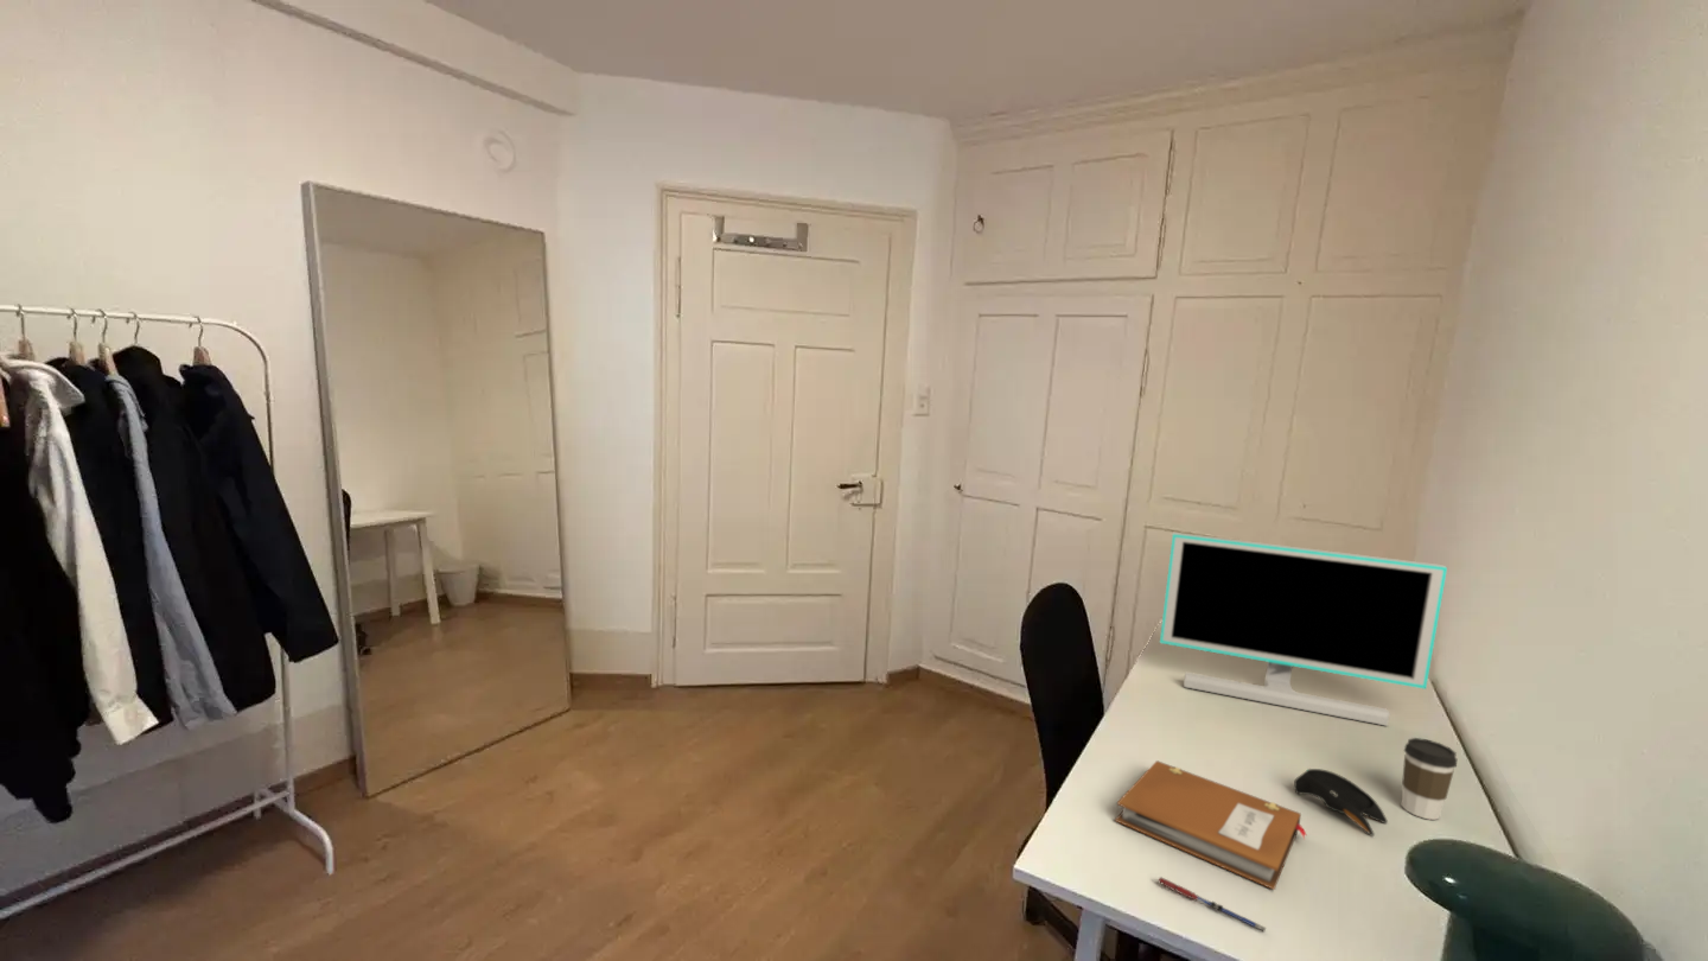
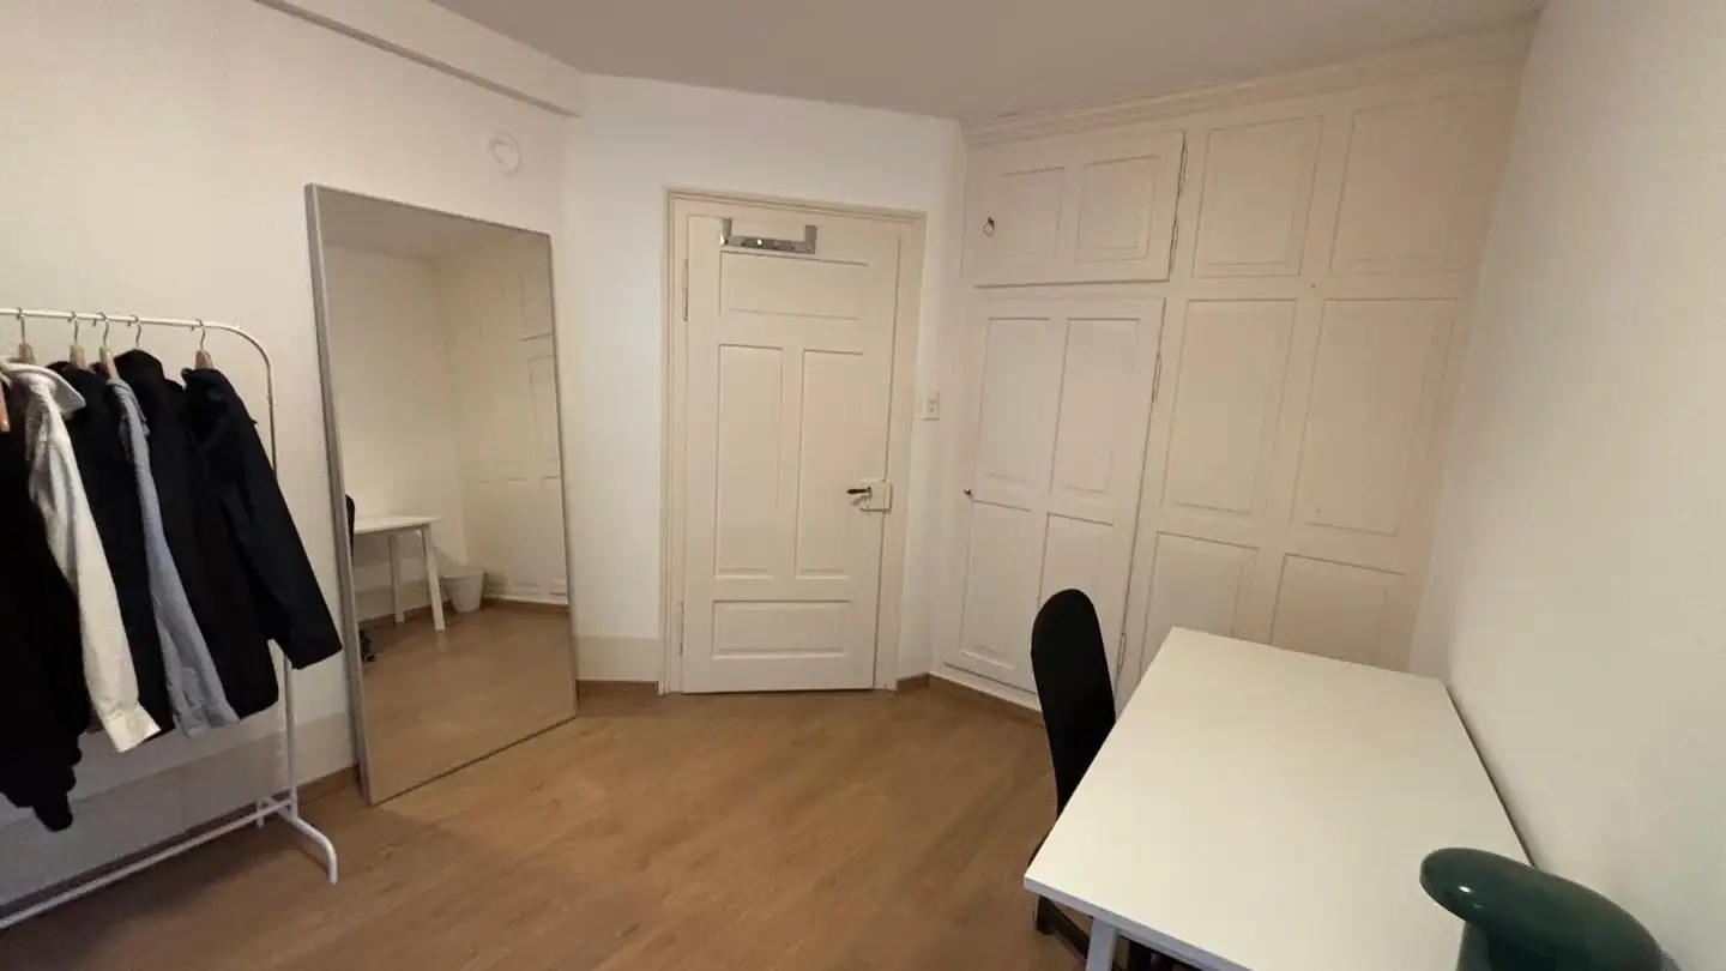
- notebook [1115,759,1307,891]
- coffee cup [1401,737,1458,821]
- monitor [1159,532,1448,727]
- pen [1158,876,1267,934]
- hat [1293,768,1389,838]
